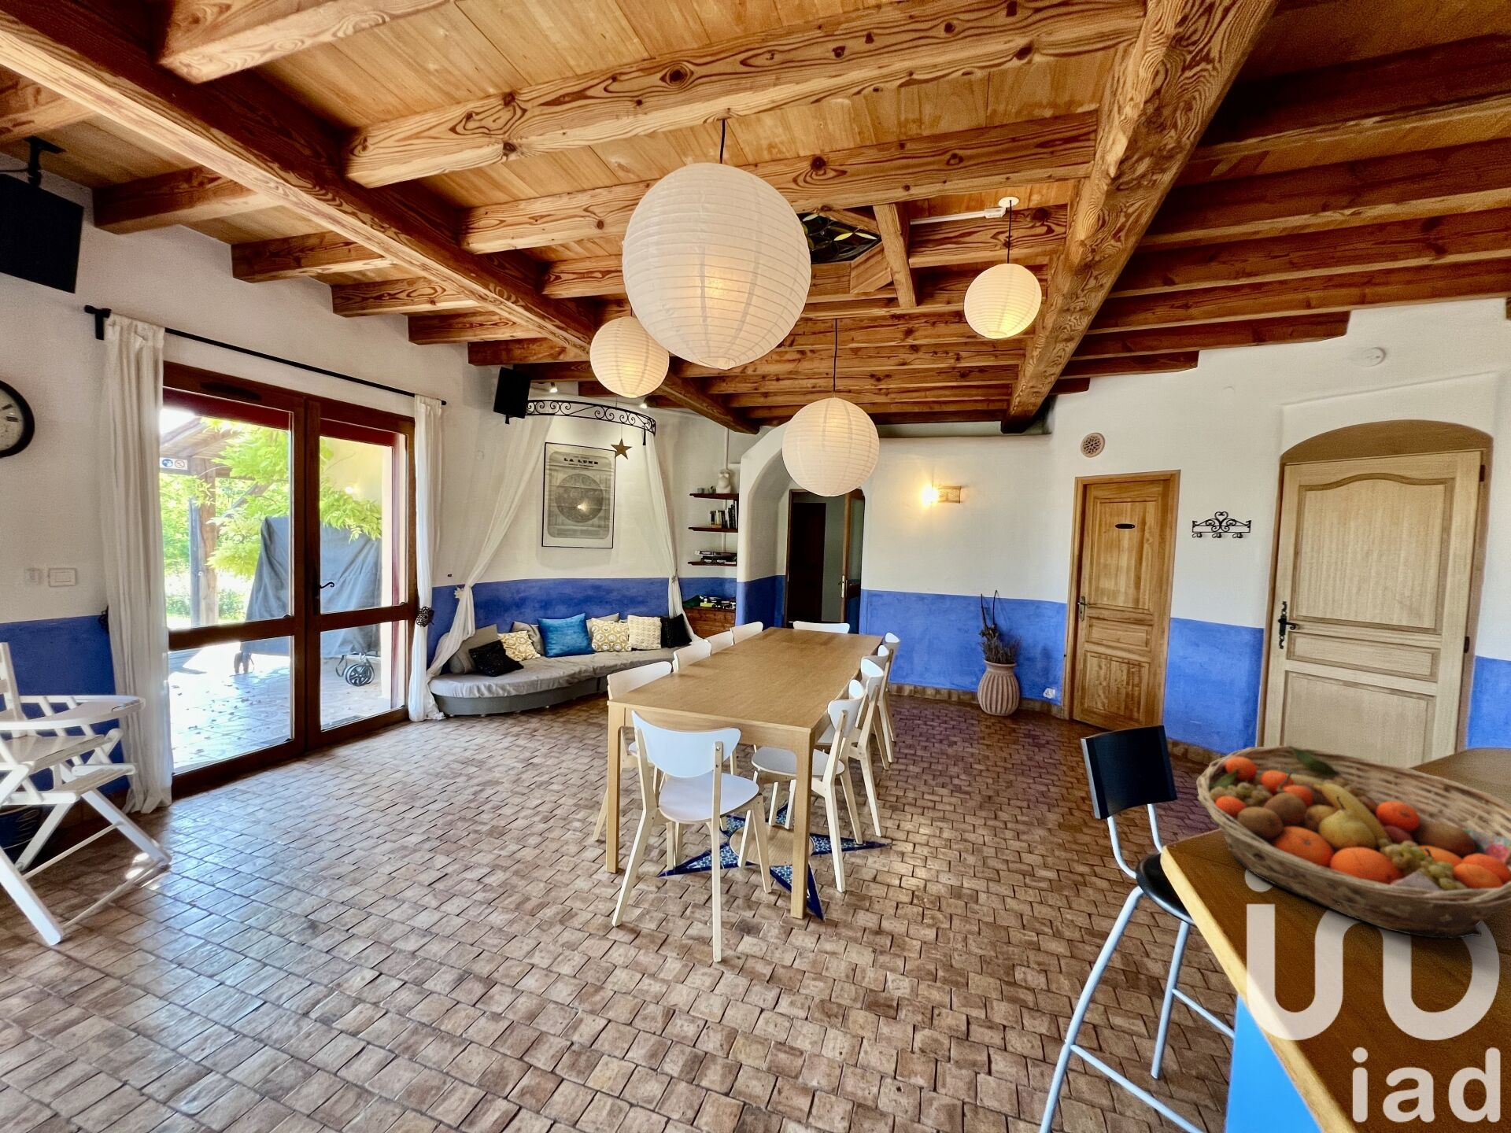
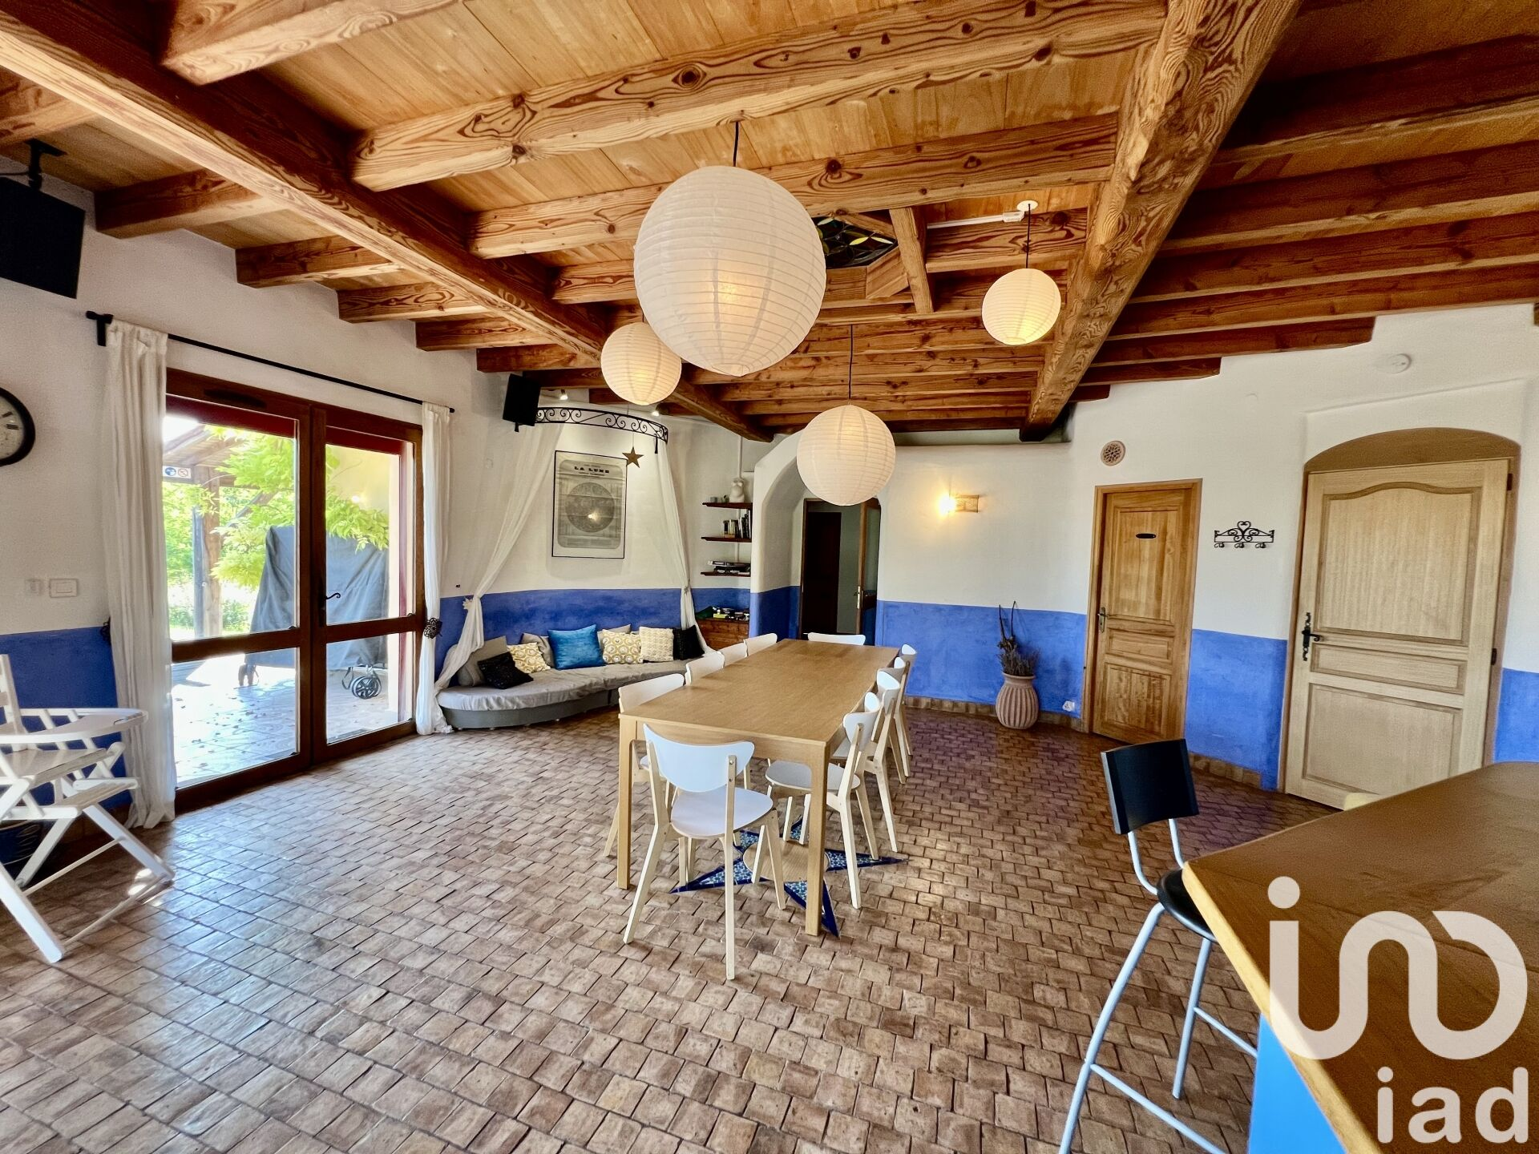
- fruit basket [1196,744,1511,939]
